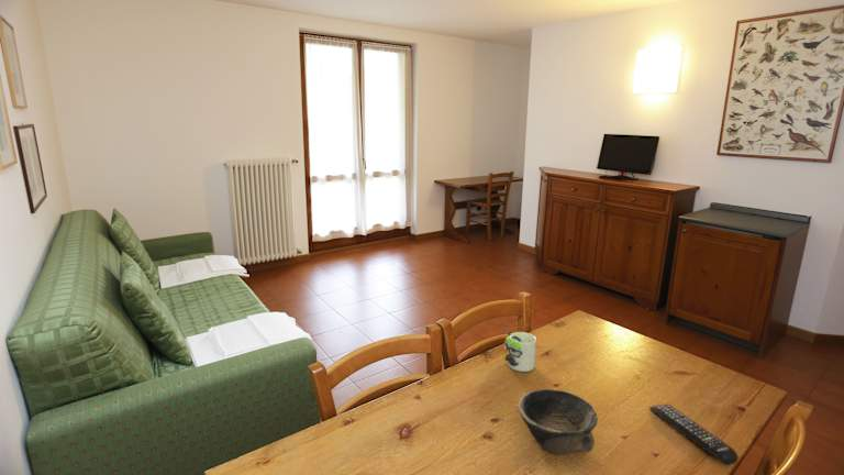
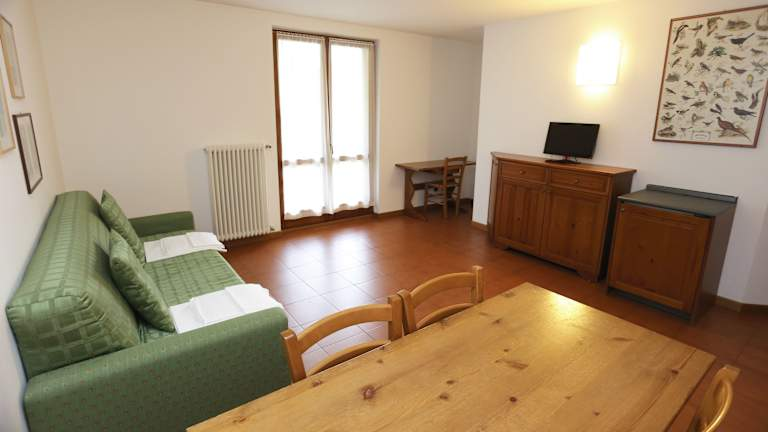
- mug [503,330,537,373]
- bowl [517,388,599,455]
- remote control [648,402,740,466]
